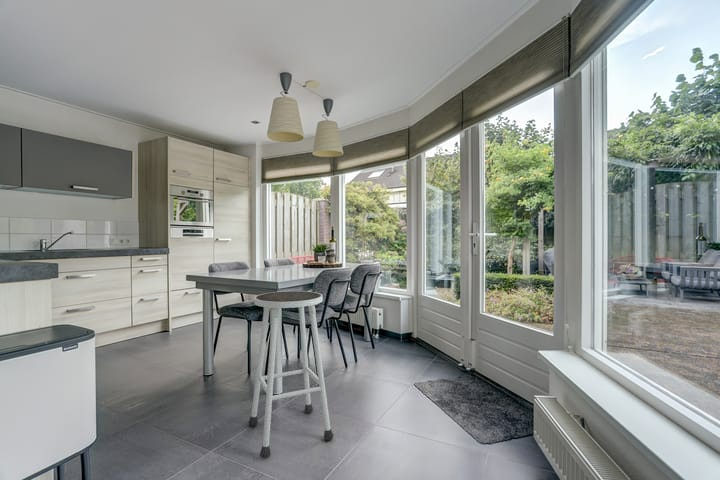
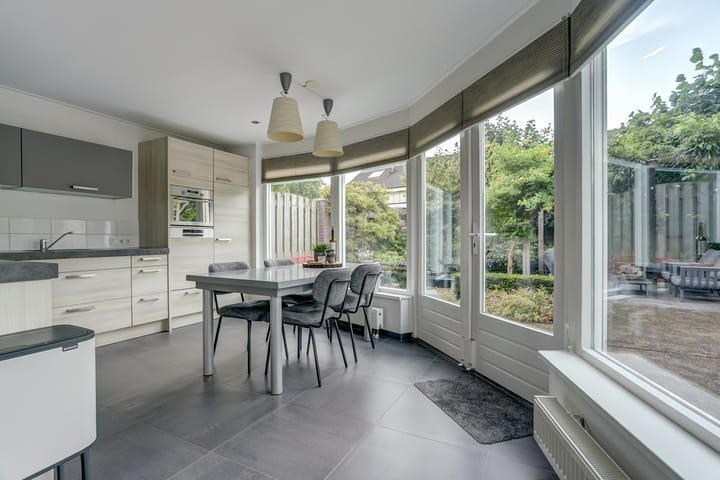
- stool [247,290,334,459]
